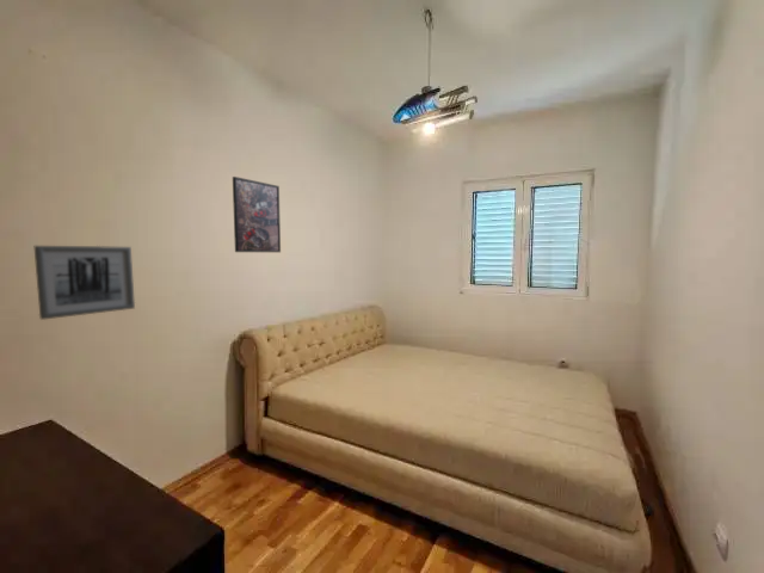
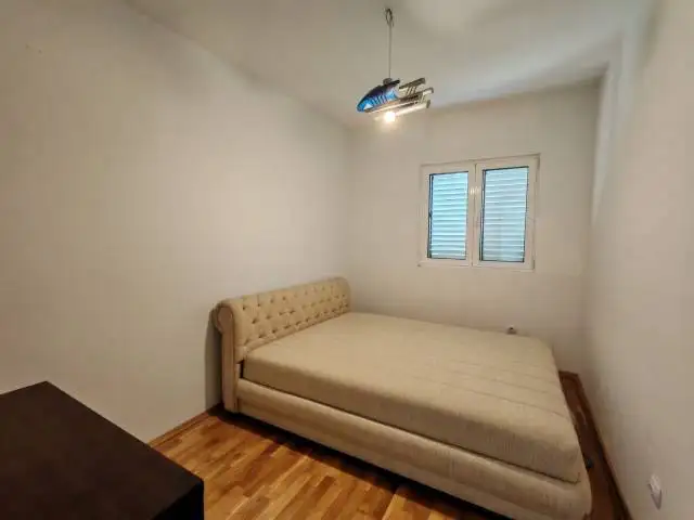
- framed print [232,175,282,253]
- wall art [33,245,136,321]
